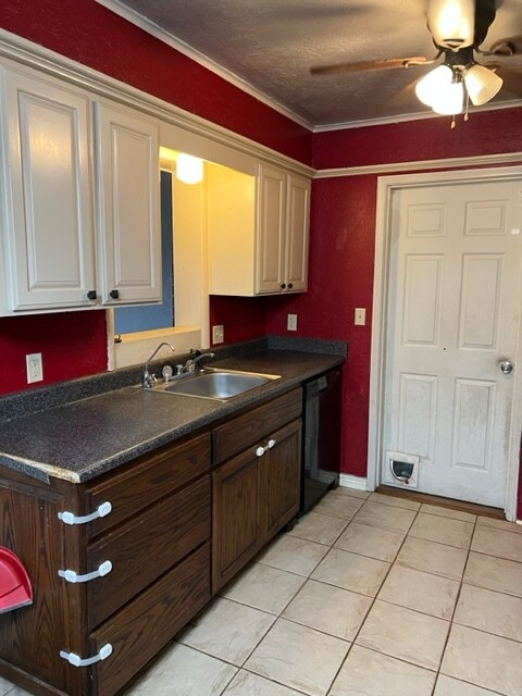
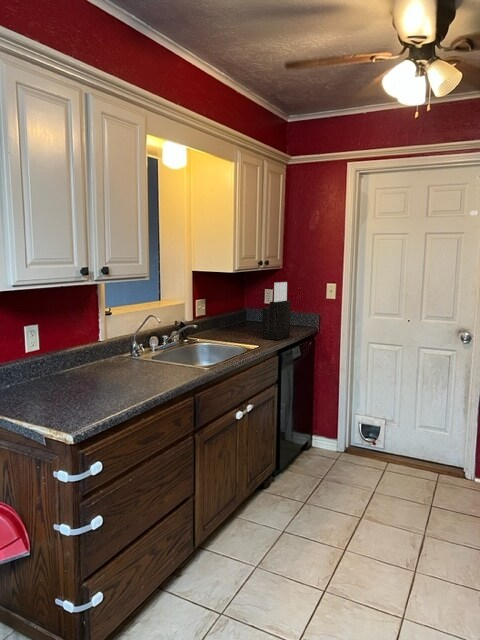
+ knife block [261,281,292,341]
